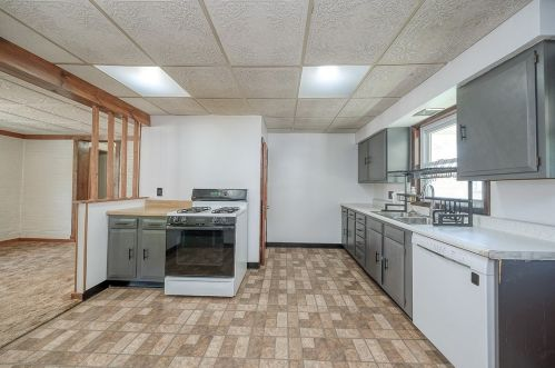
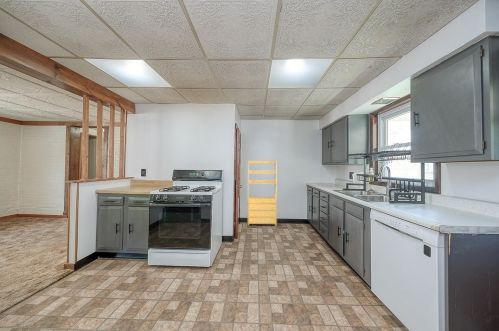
+ shelving unit [247,159,278,227]
